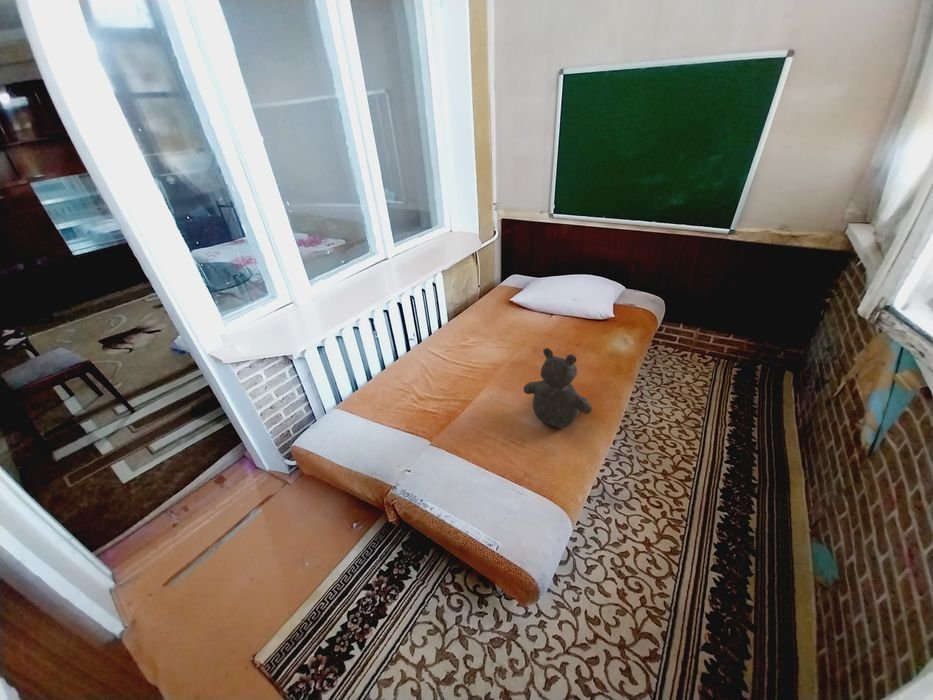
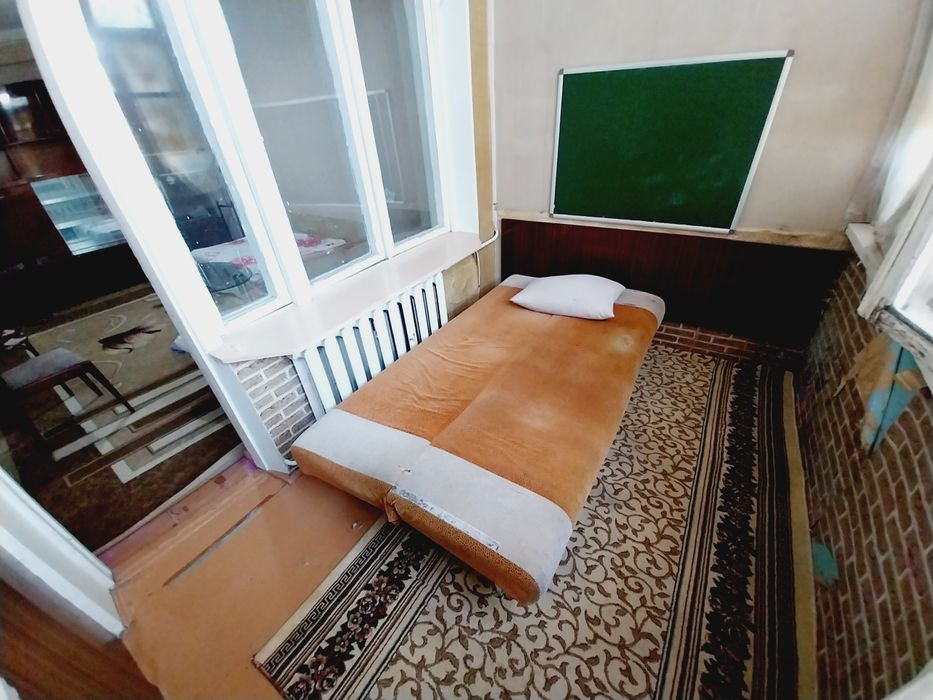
- teddy bear [523,347,593,429]
